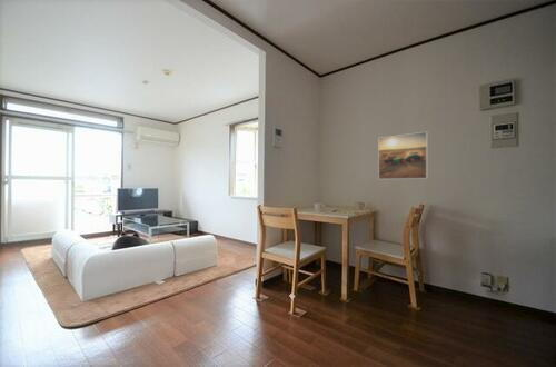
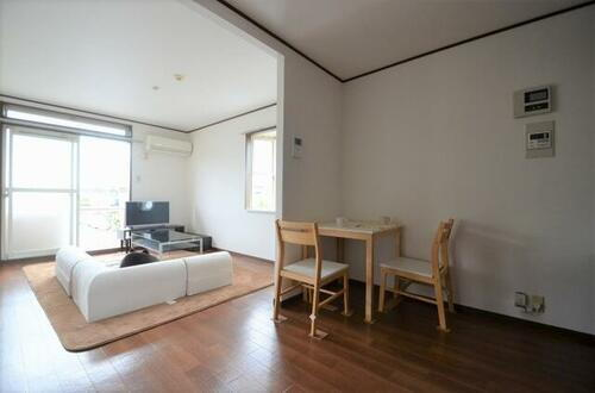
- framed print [377,131,428,180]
